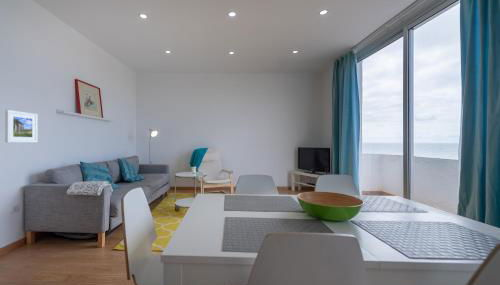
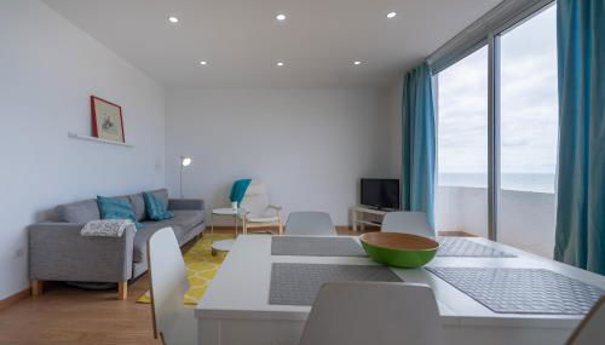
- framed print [4,109,39,144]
